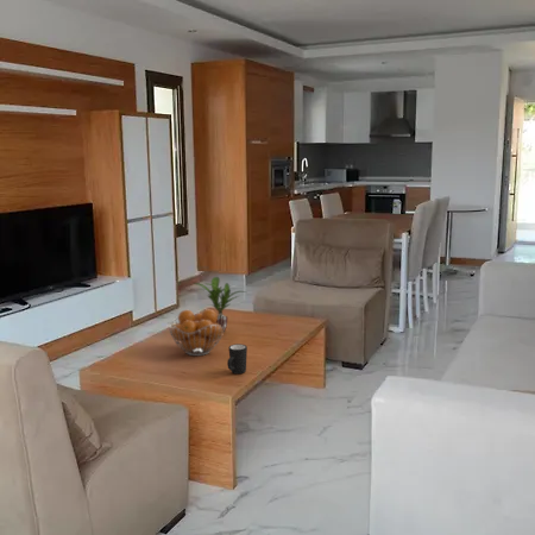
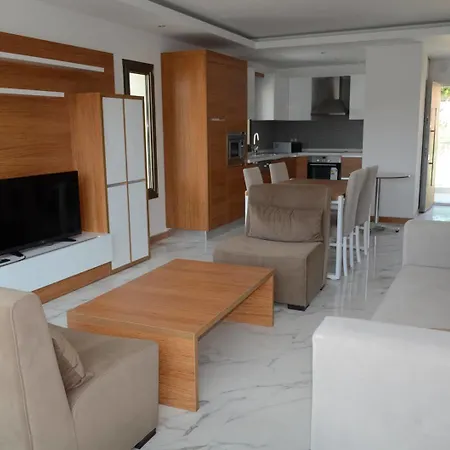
- potted plant [193,276,247,333]
- fruit basket [166,308,226,357]
- mug [226,342,248,374]
